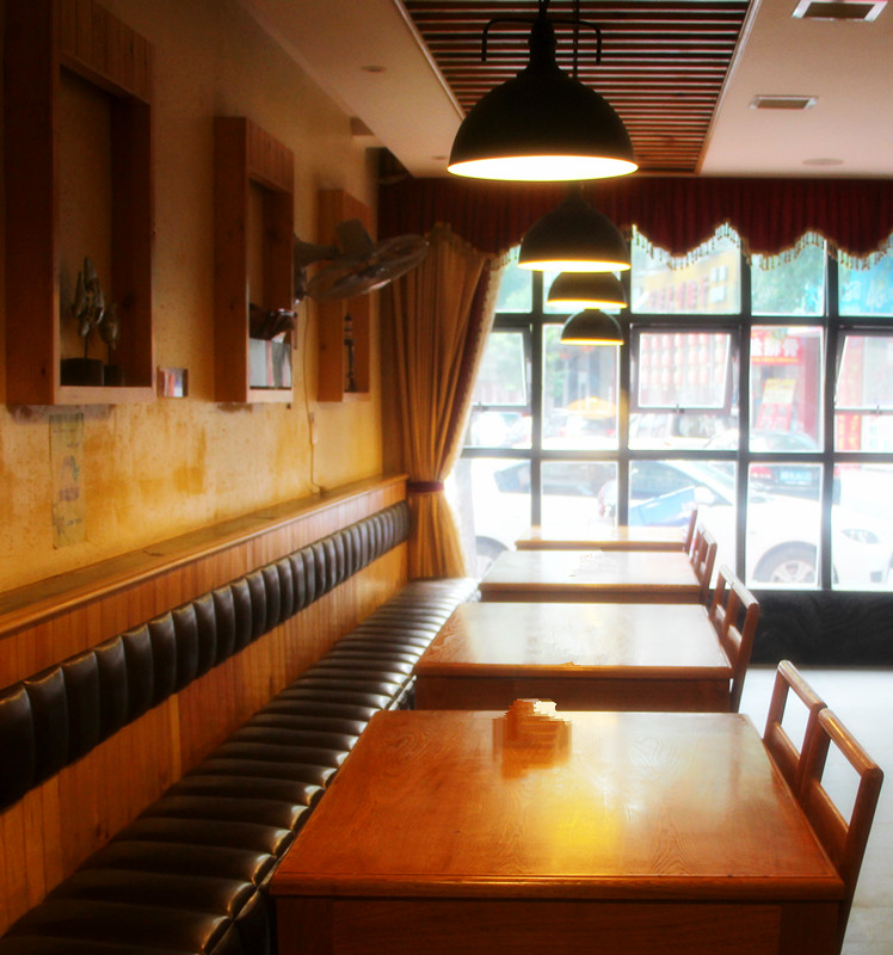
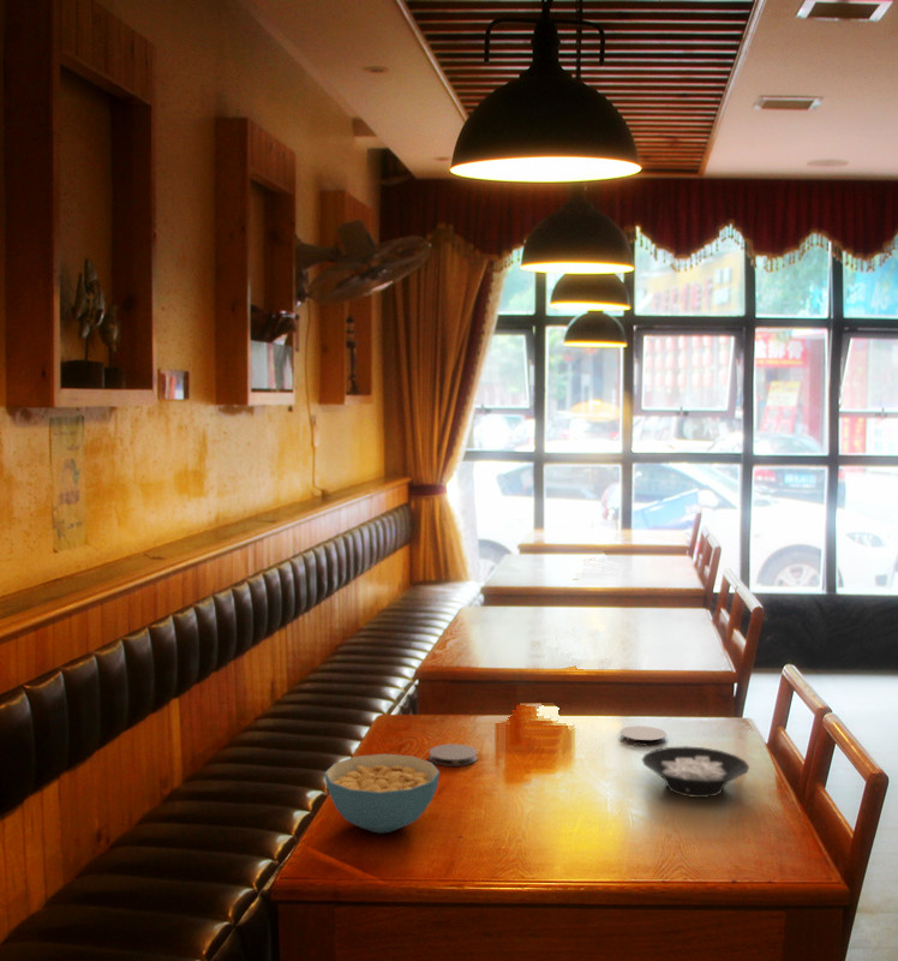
+ coaster [618,724,667,747]
+ coaster [427,742,479,768]
+ cereal bowl [323,753,441,834]
+ cereal bowl [641,745,750,799]
